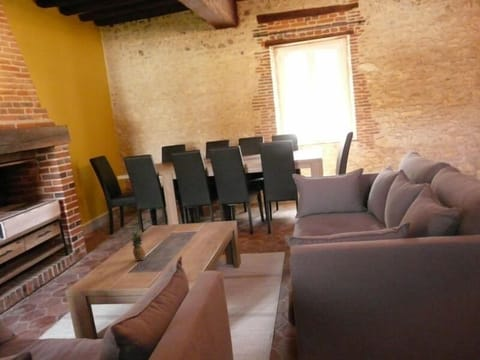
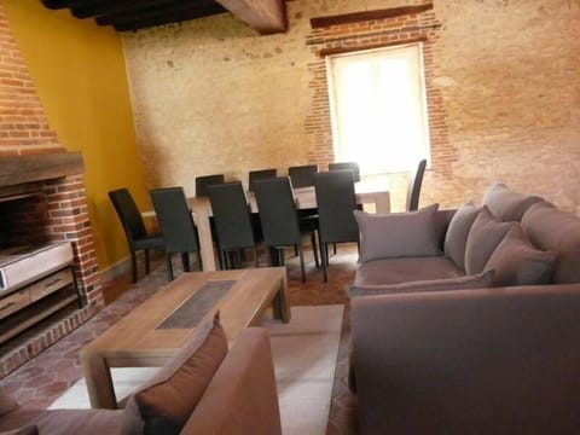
- fruit [128,229,146,262]
